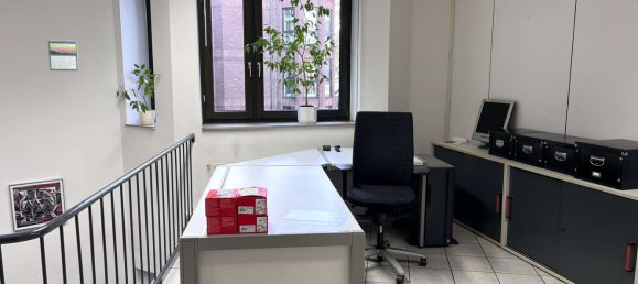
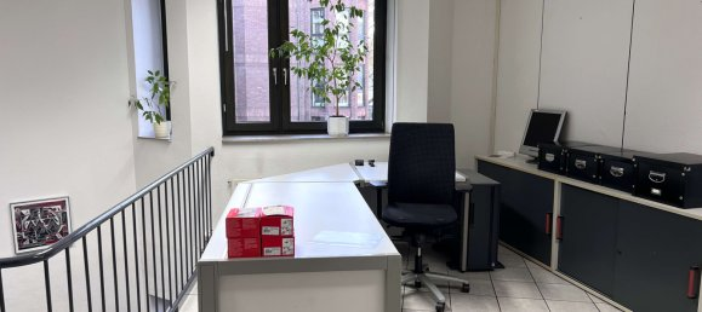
- calendar [47,39,79,72]
